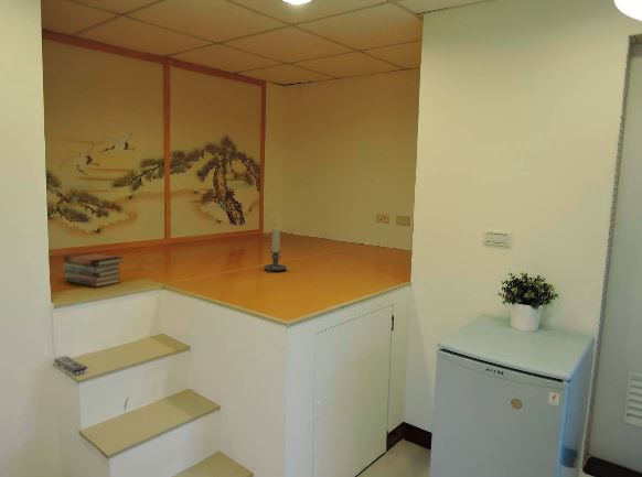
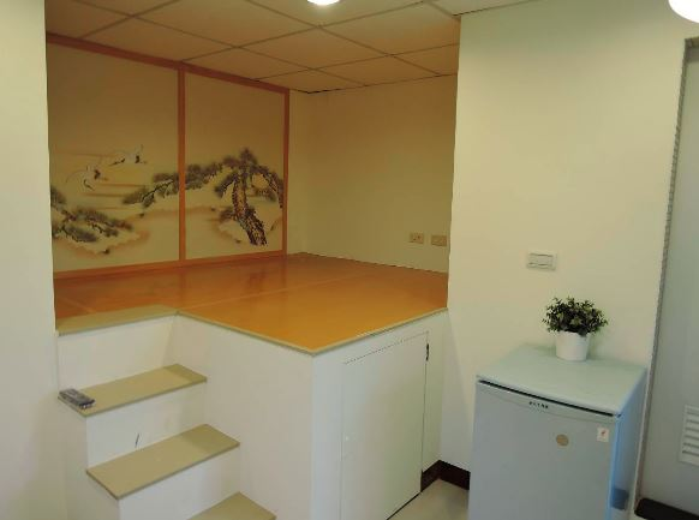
- book stack [63,252,125,288]
- candle holder [263,227,288,273]
